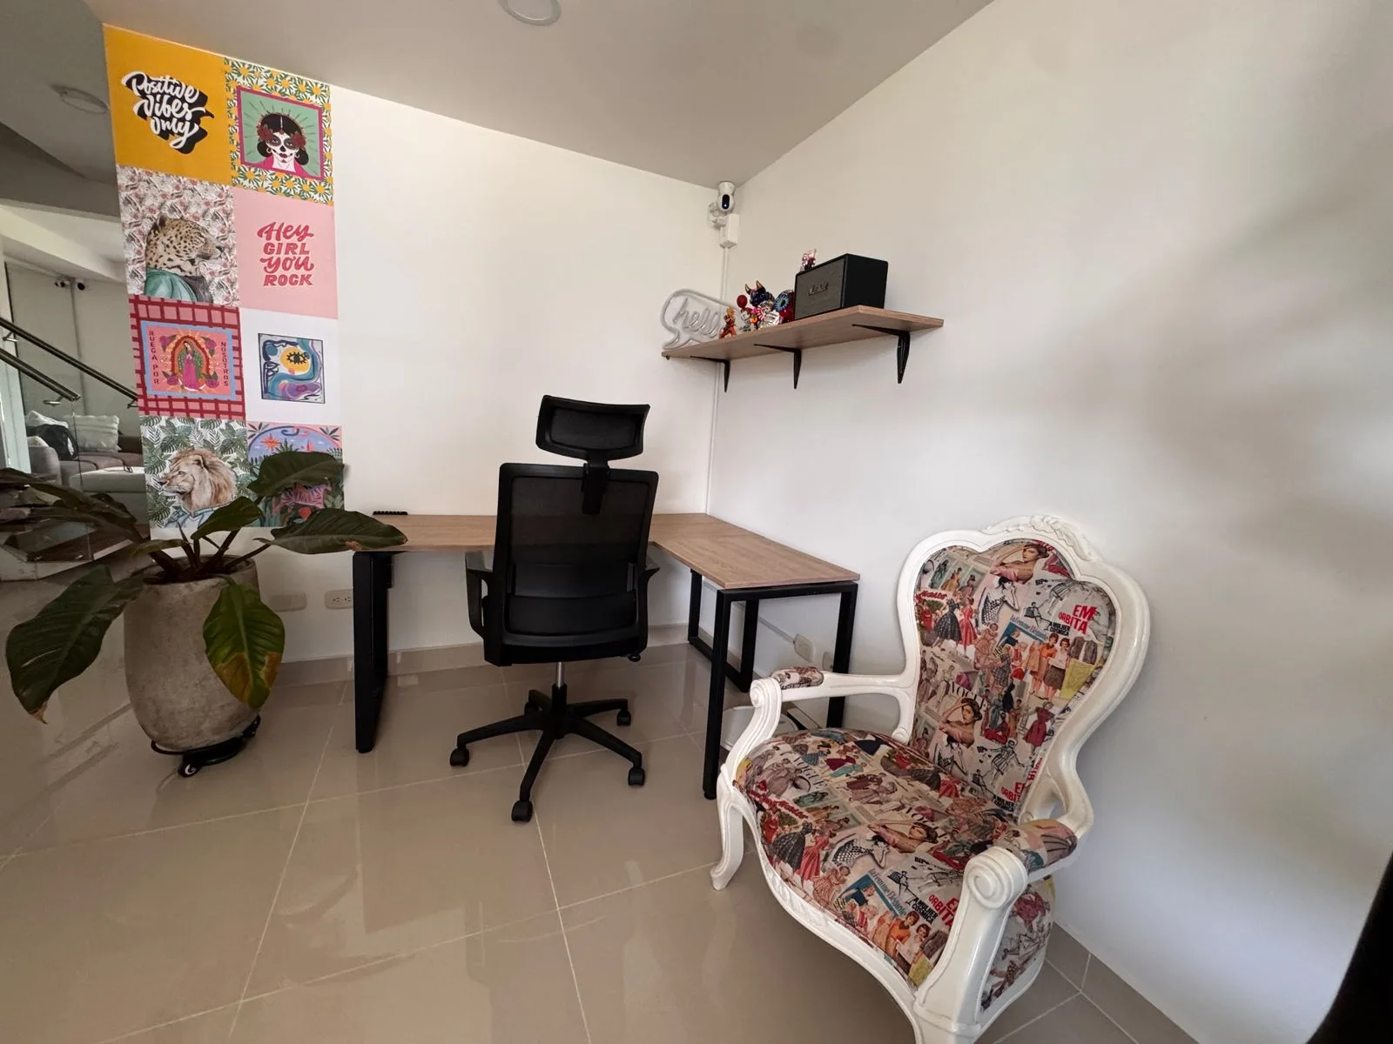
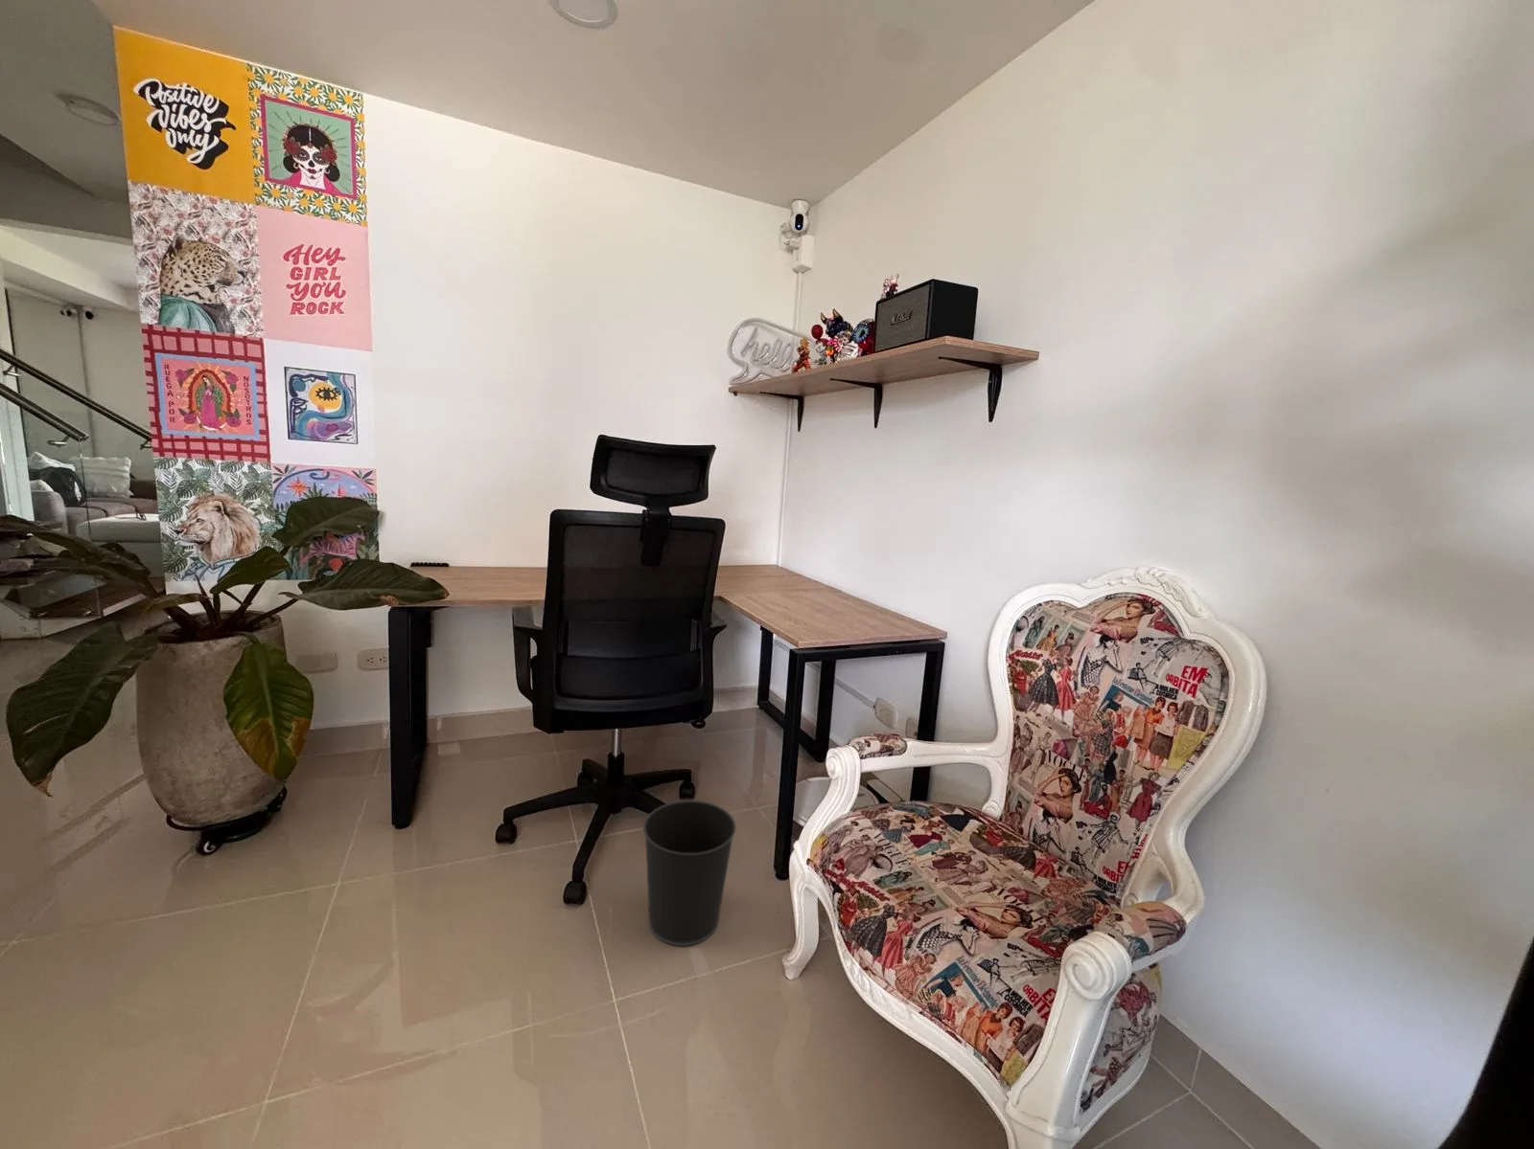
+ wastebasket [643,799,737,947]
